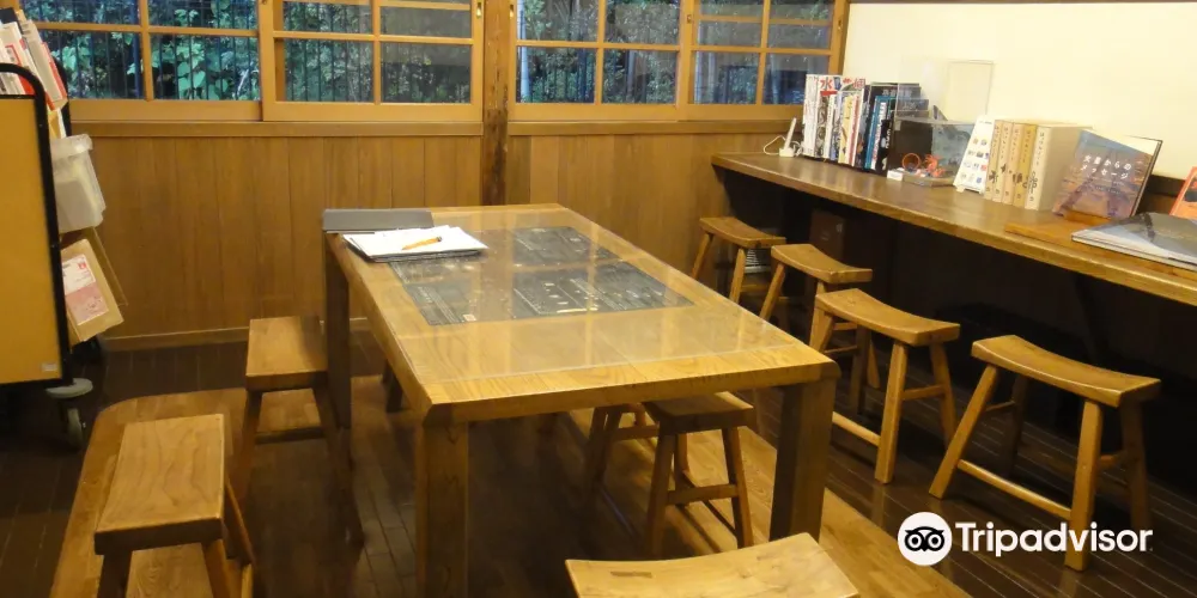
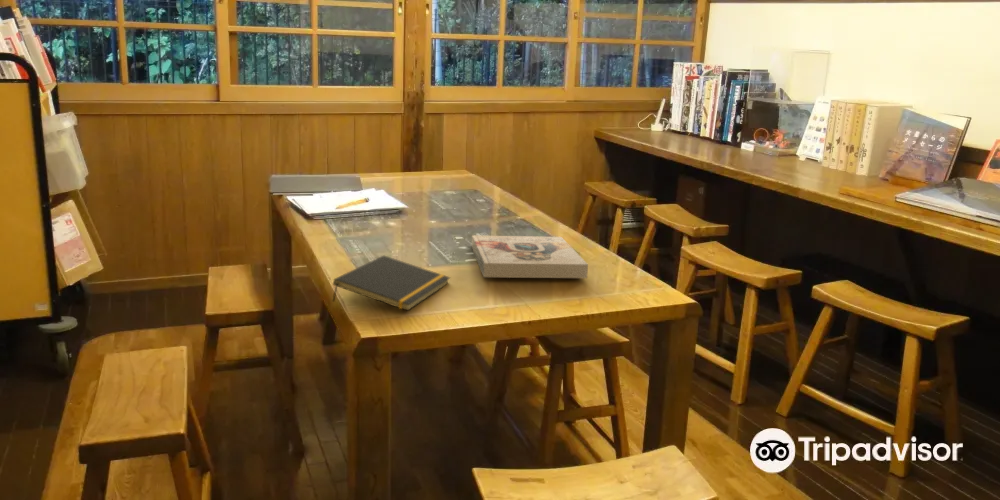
+ notepad [331,254,451,312]
+ book [471,234,589,279]
